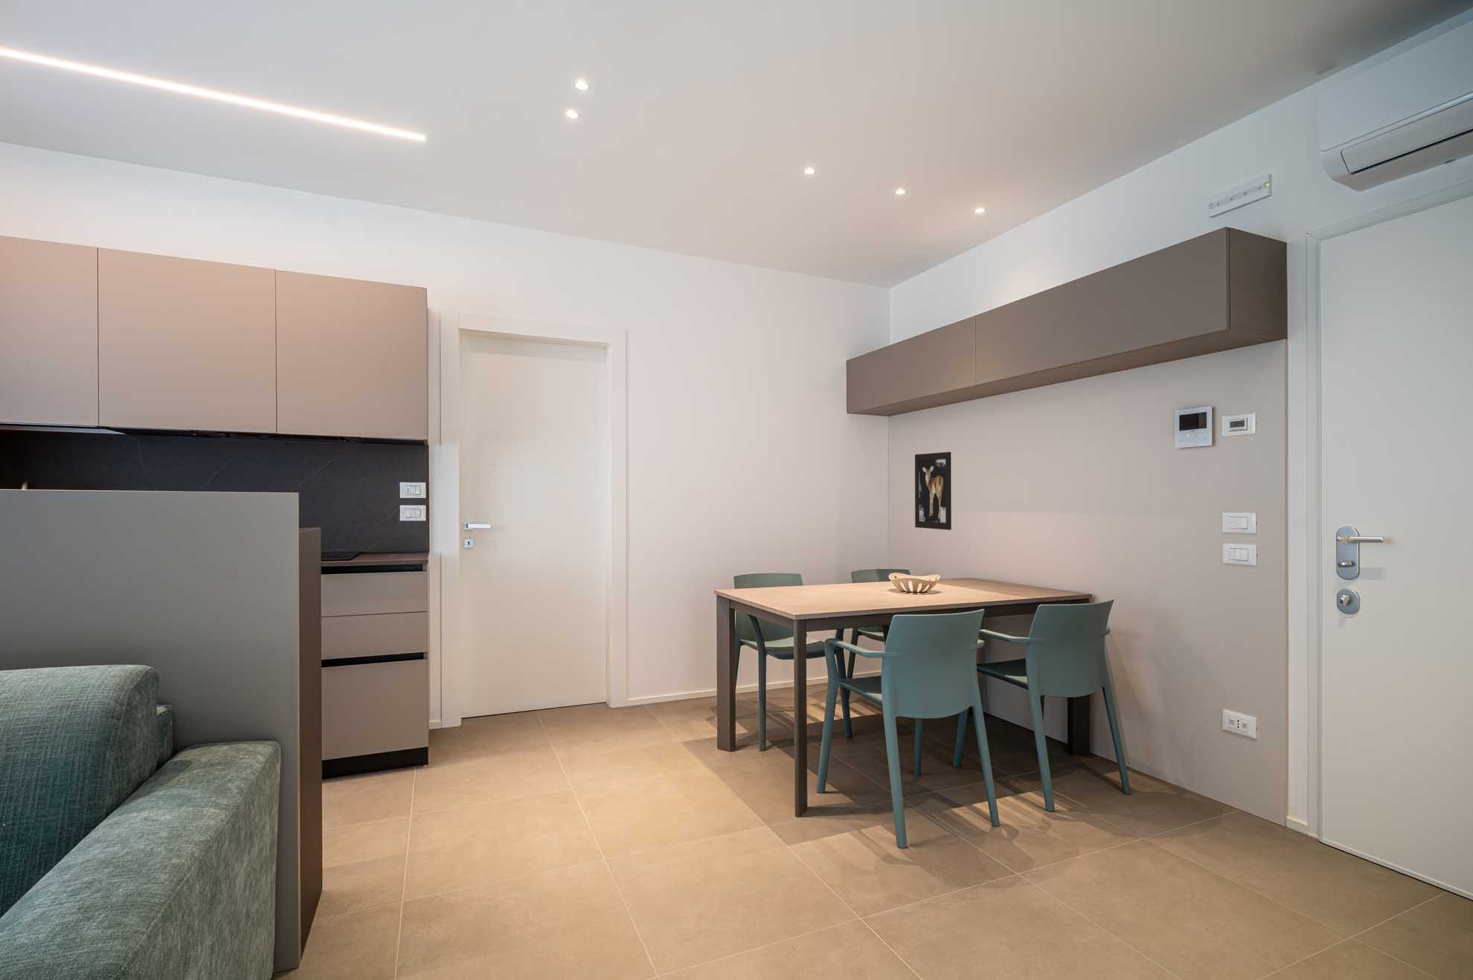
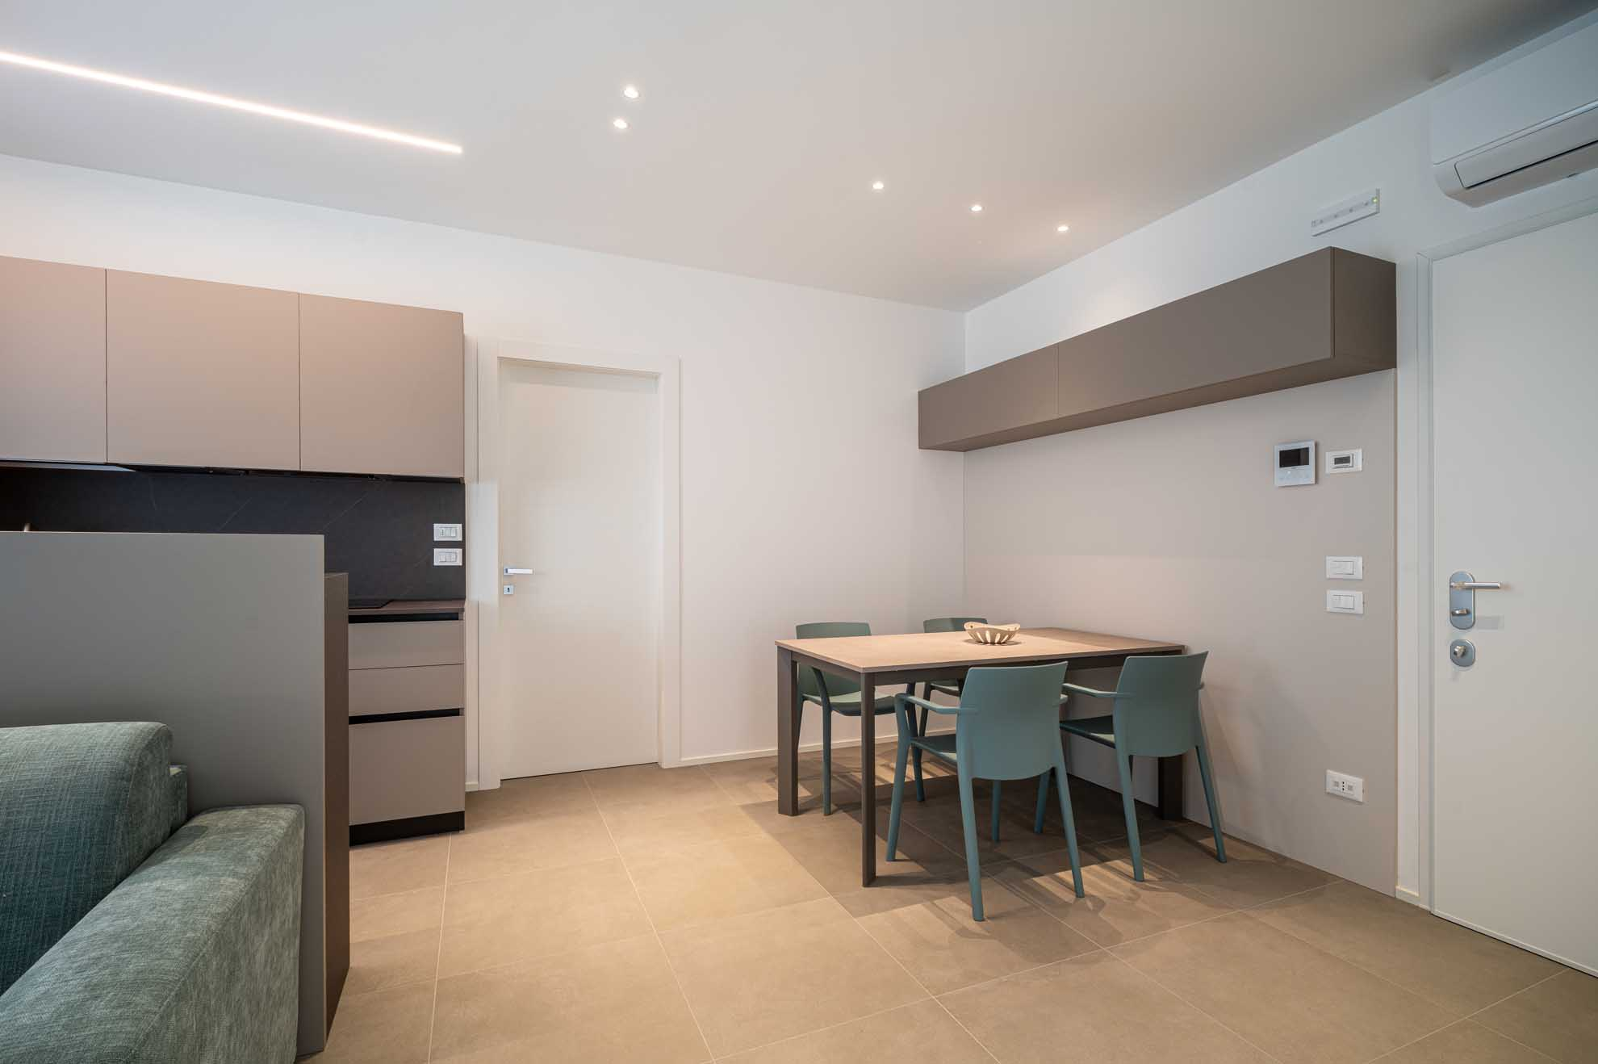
- wall art [914,452,952,530]
